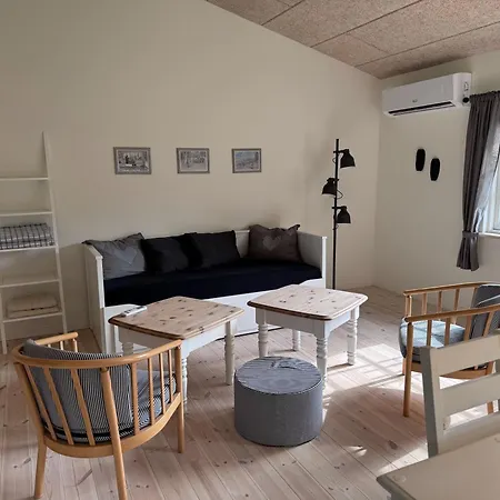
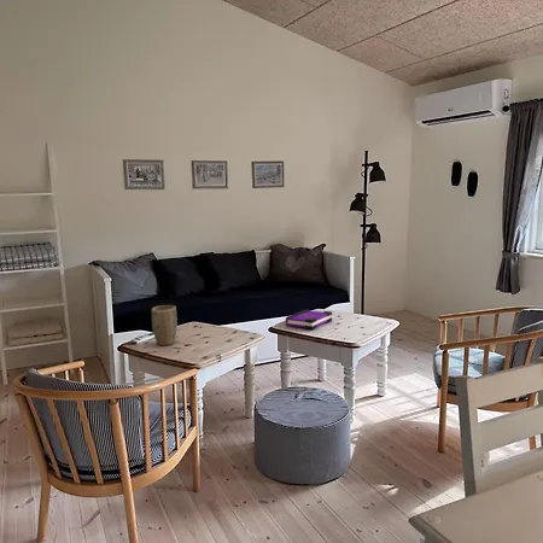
+ board game [285,309,333,331]
+ plant pot [151,304,179,346]
